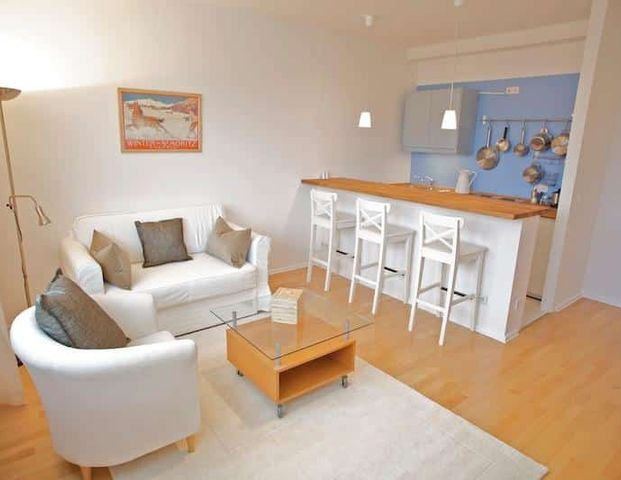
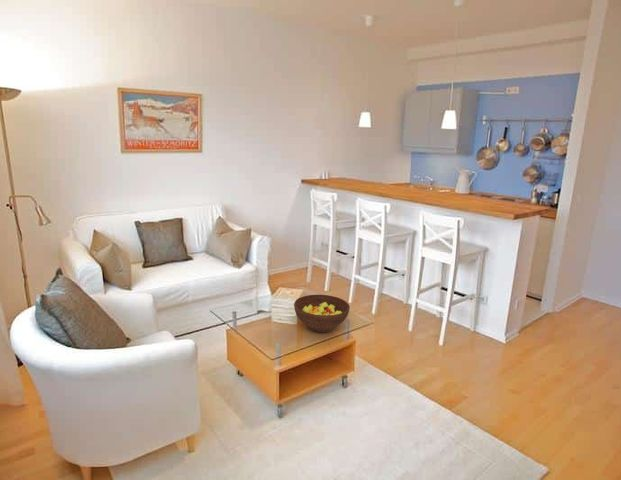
+ fruit bowl [293,294,351,333]
